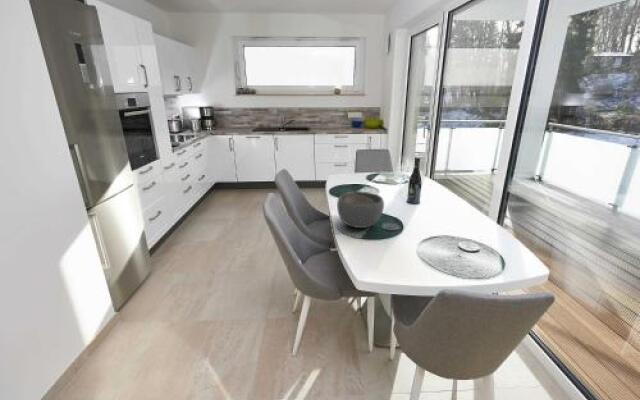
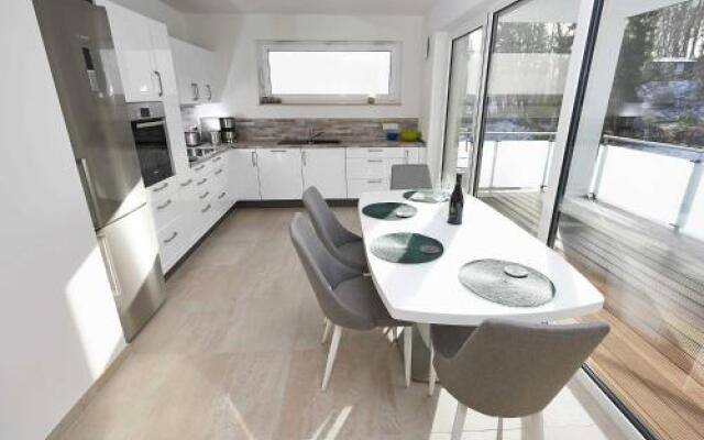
- bowl [336,190,385,229]
